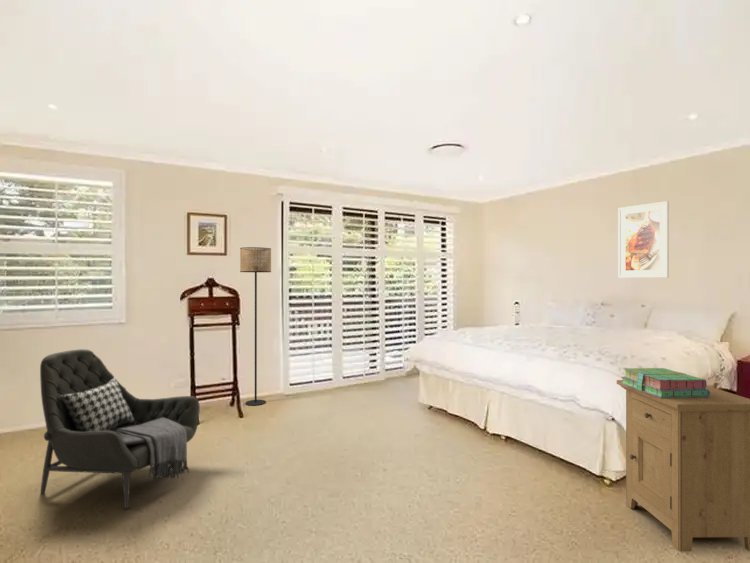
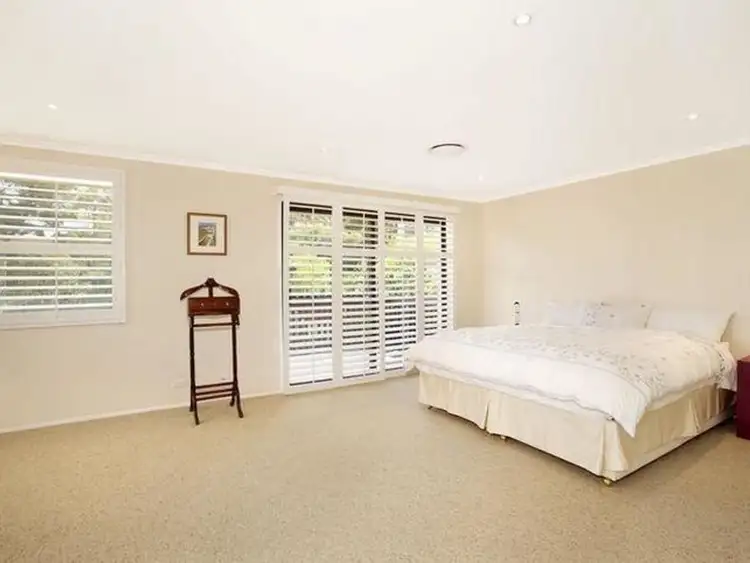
- nightstand [616,379,750,552]
- armchair [39,348,201,510]
- stack of books [620,367,710,398]
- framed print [617,200,670,279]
- floor lamp [239,246,272,406]
